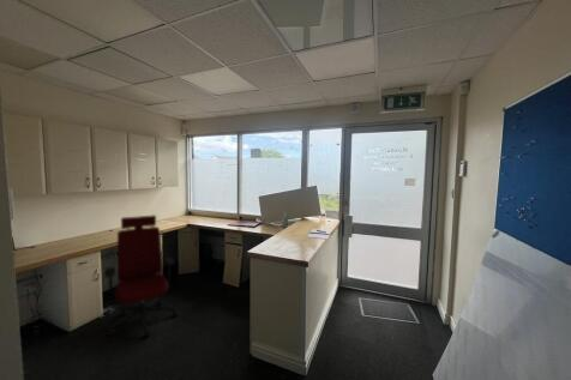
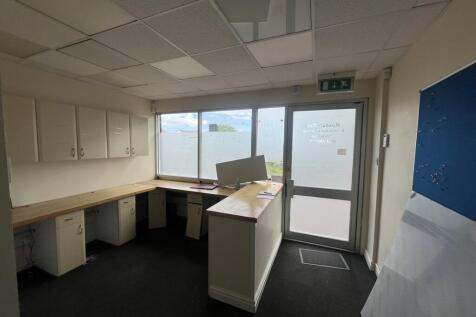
- office chair [103,213,180,338]
